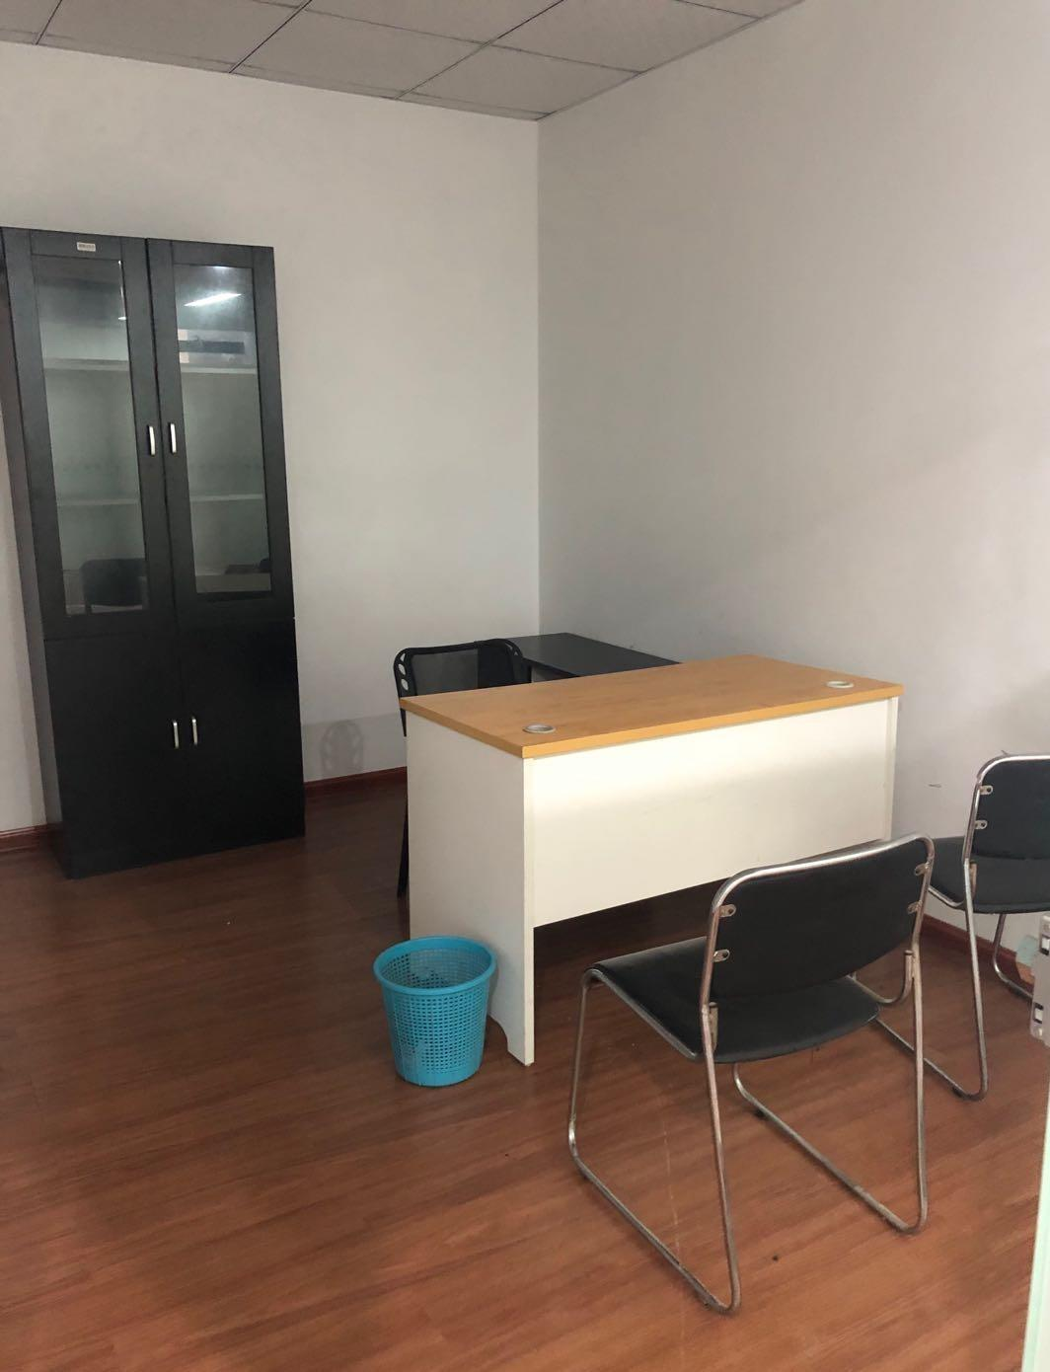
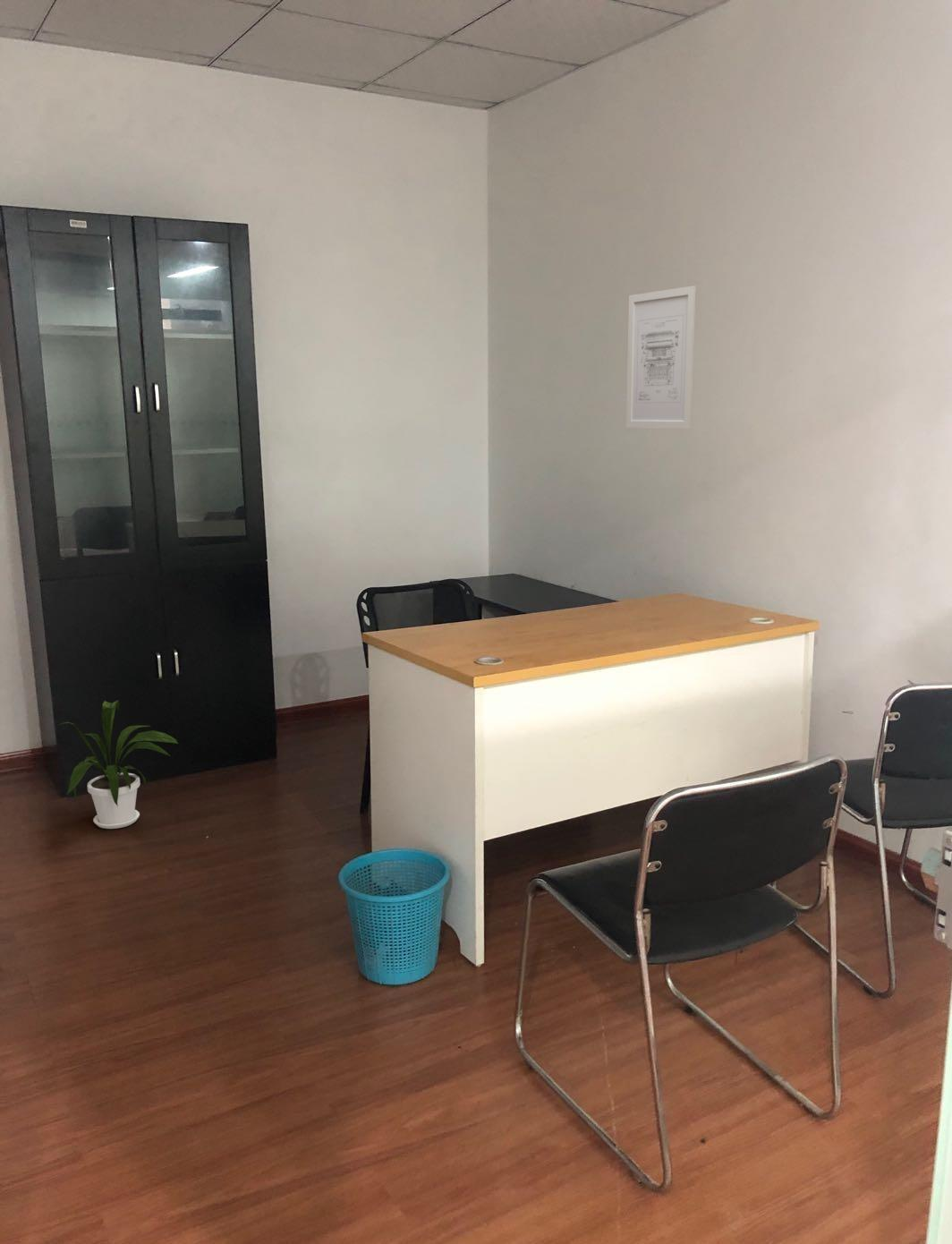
+ wall art [625,285,697,430]
+ house plant [56,699,179,830]
